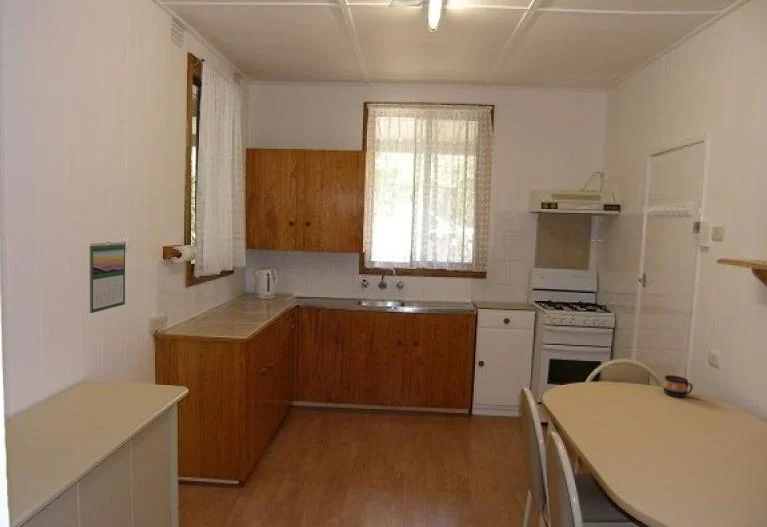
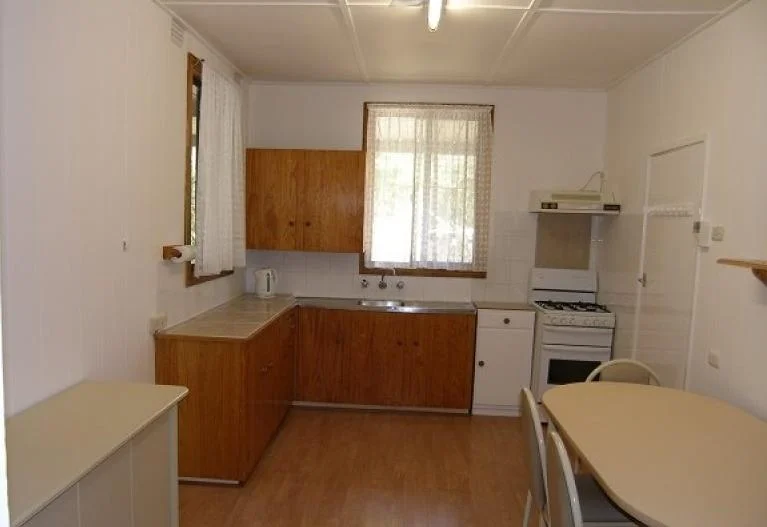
- calendar [89,241,126,314]
- cup [662,374,694,398]
